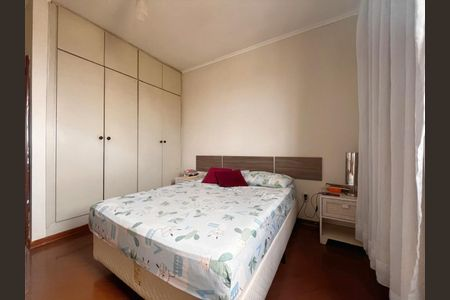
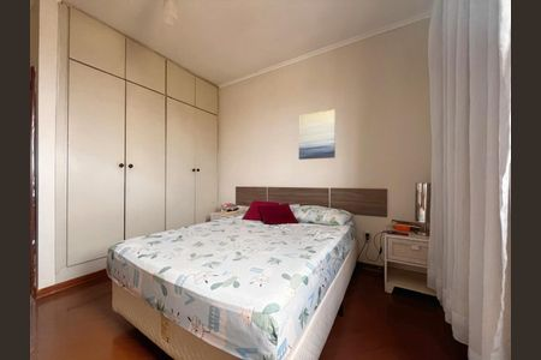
+ wall art [298,109,337,161]
